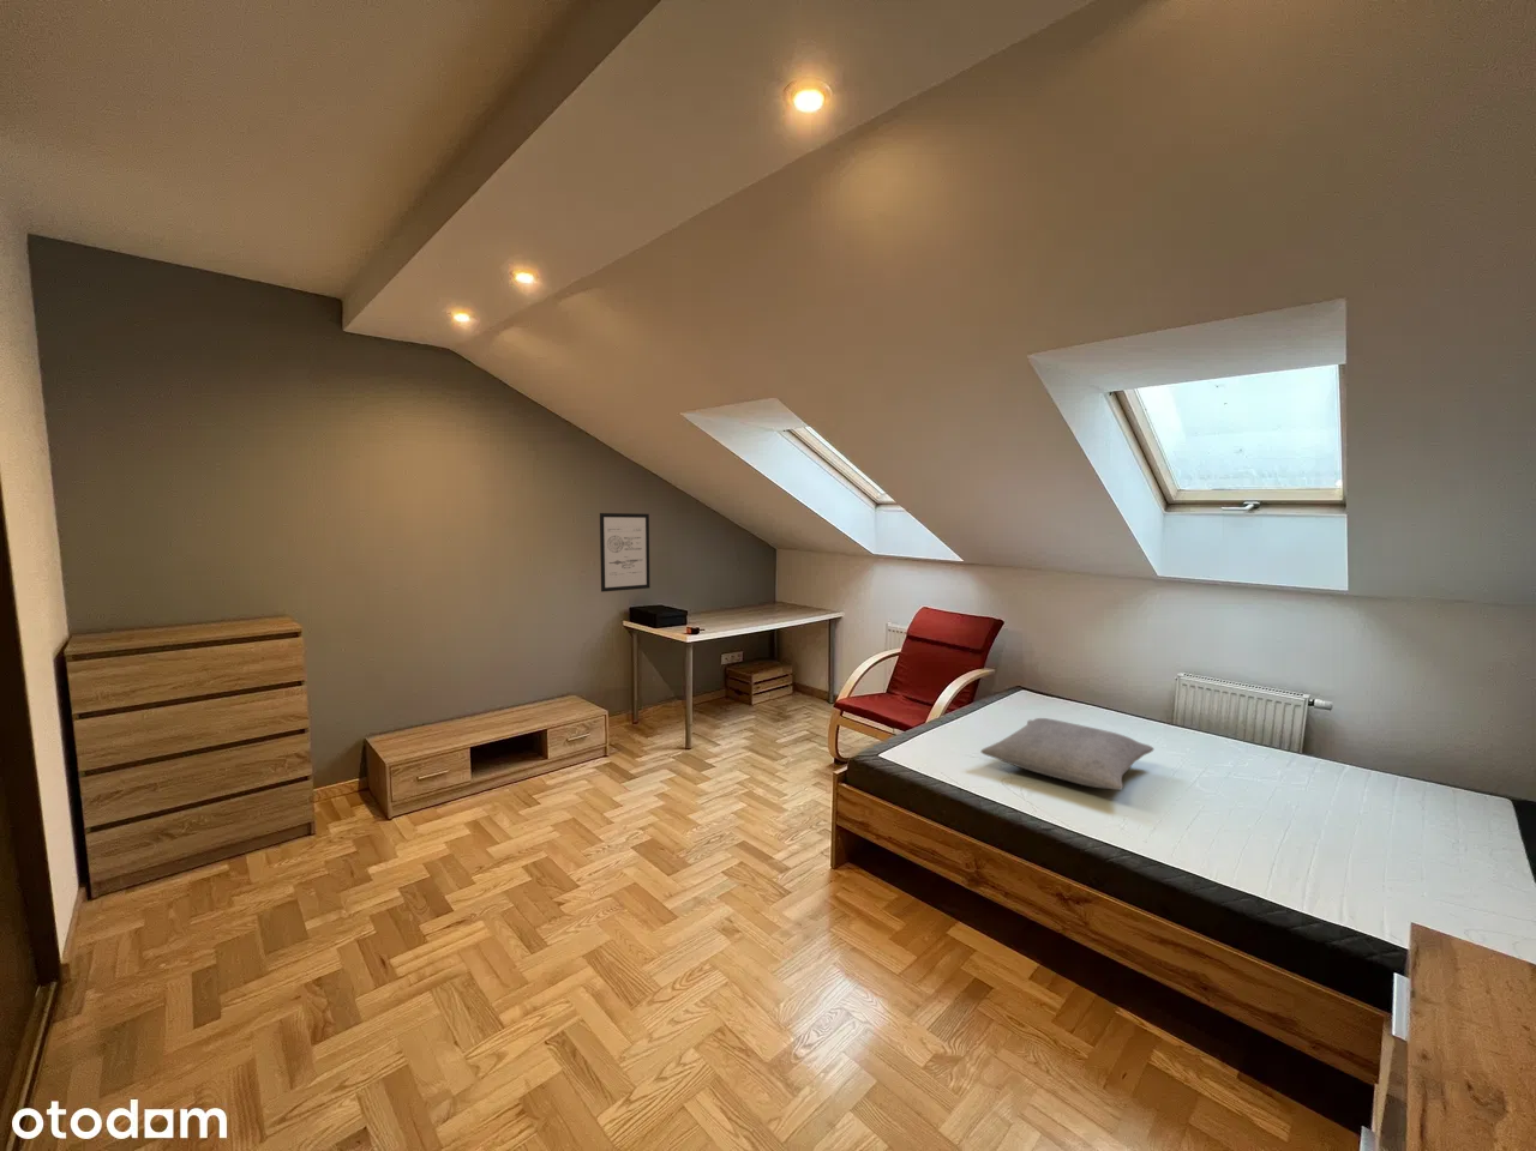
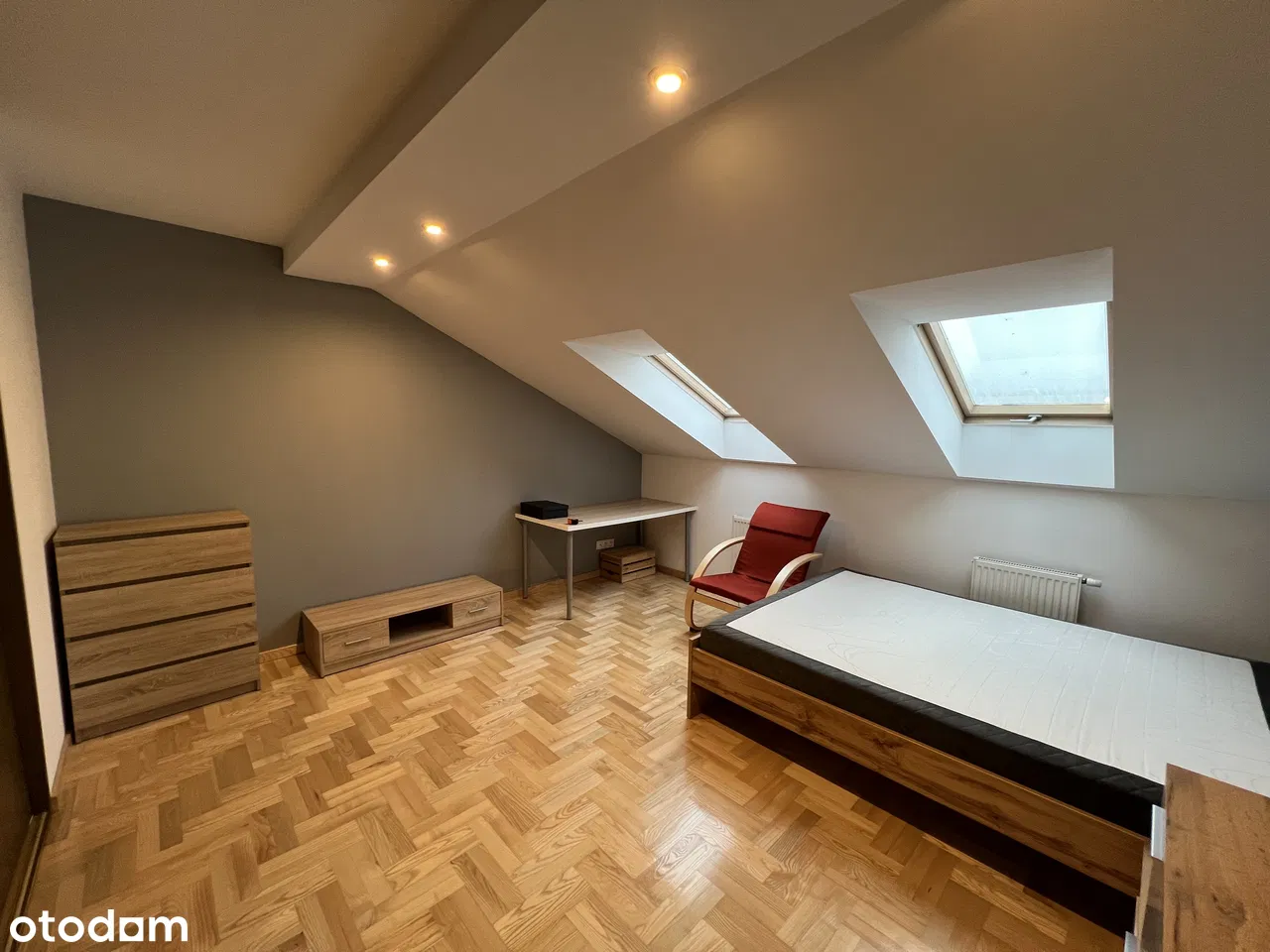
- pillow [980,717,1155,791]
- wall art [599,511,652,592]
